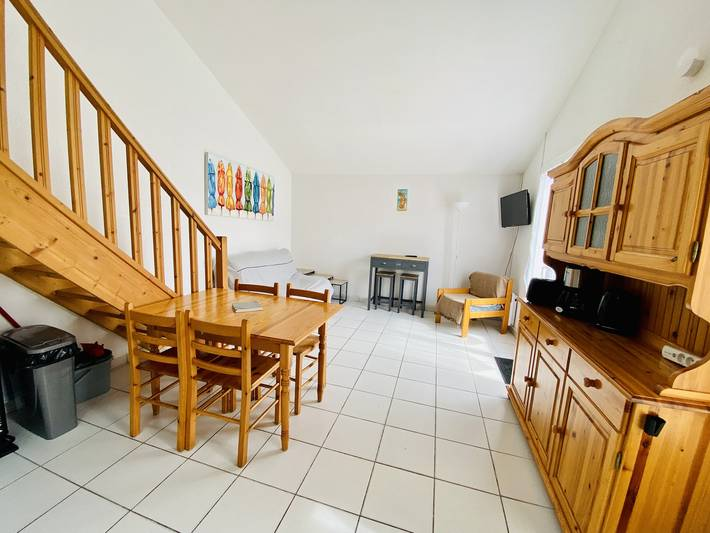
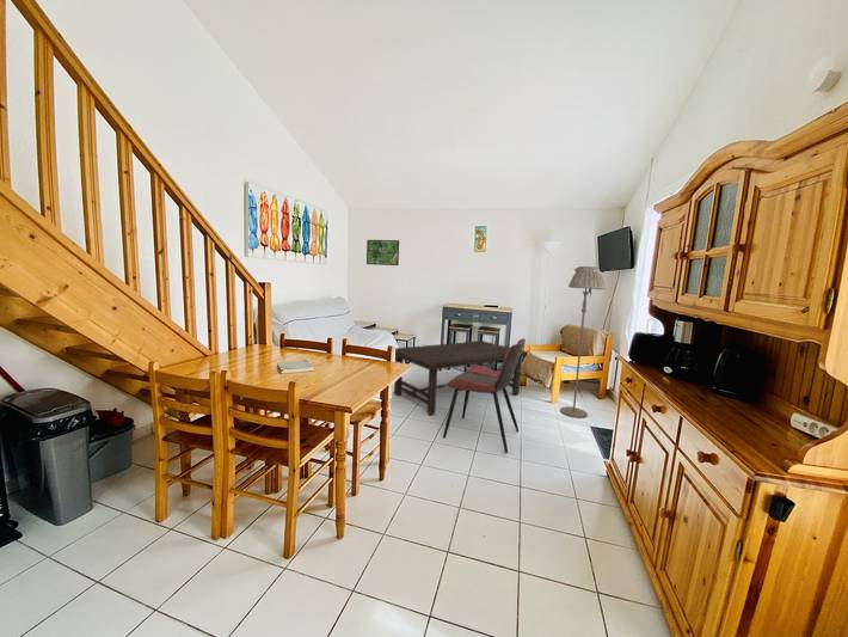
+ coffee table [393,339,529,416]
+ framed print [365,239,400,267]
+ dining chair [442,337,527,454]
+ floor lamp [559,265,607,419]
